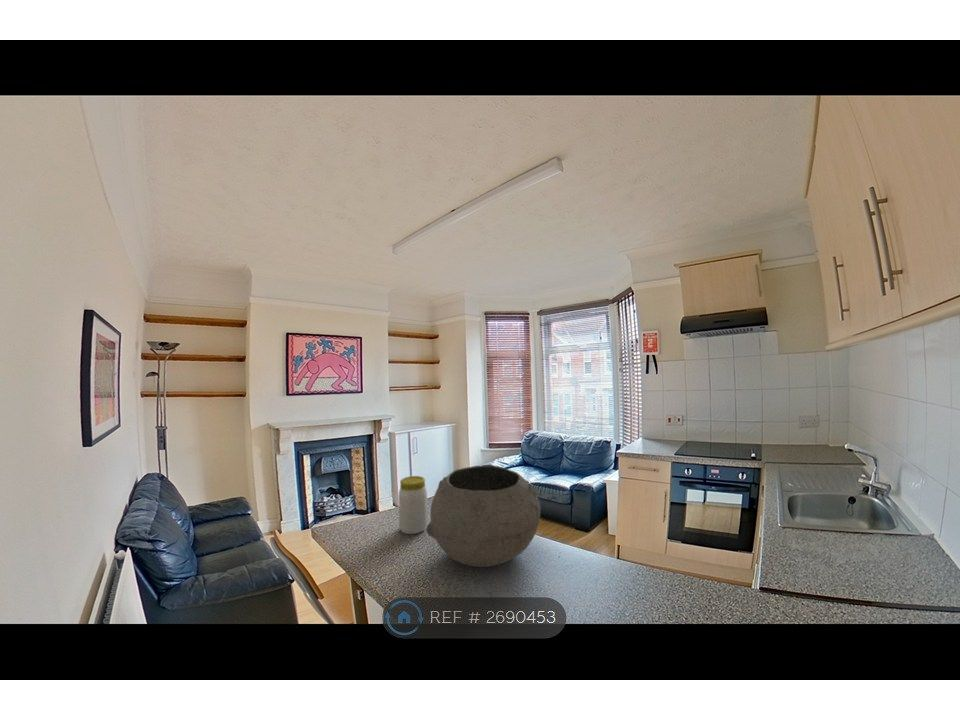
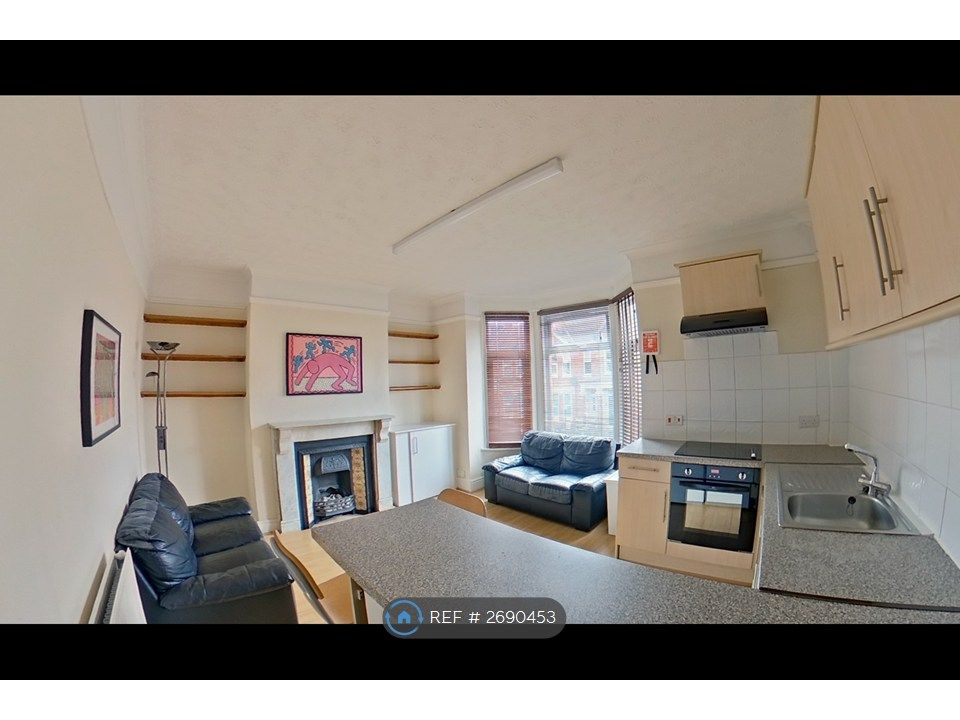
- jar [398,475,429,535]
- bowl [425,464,542,568]
